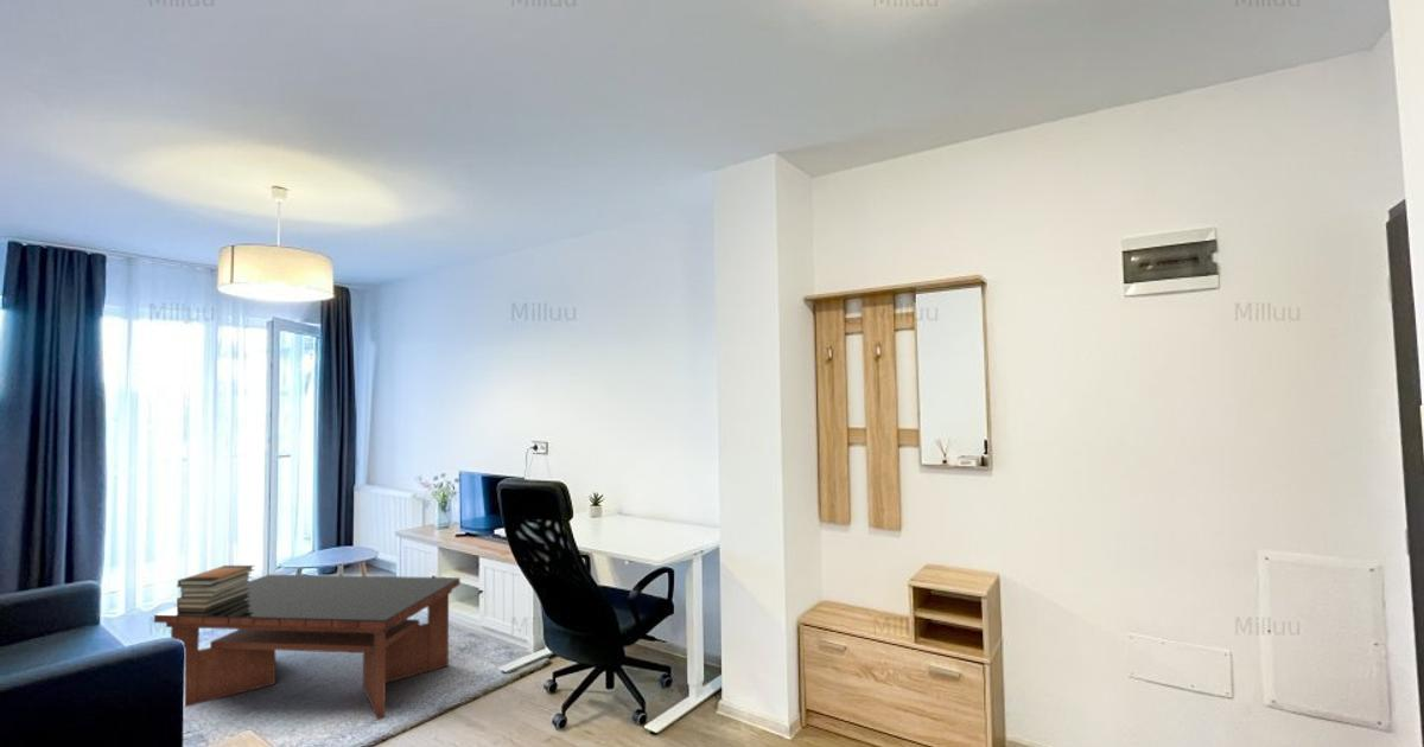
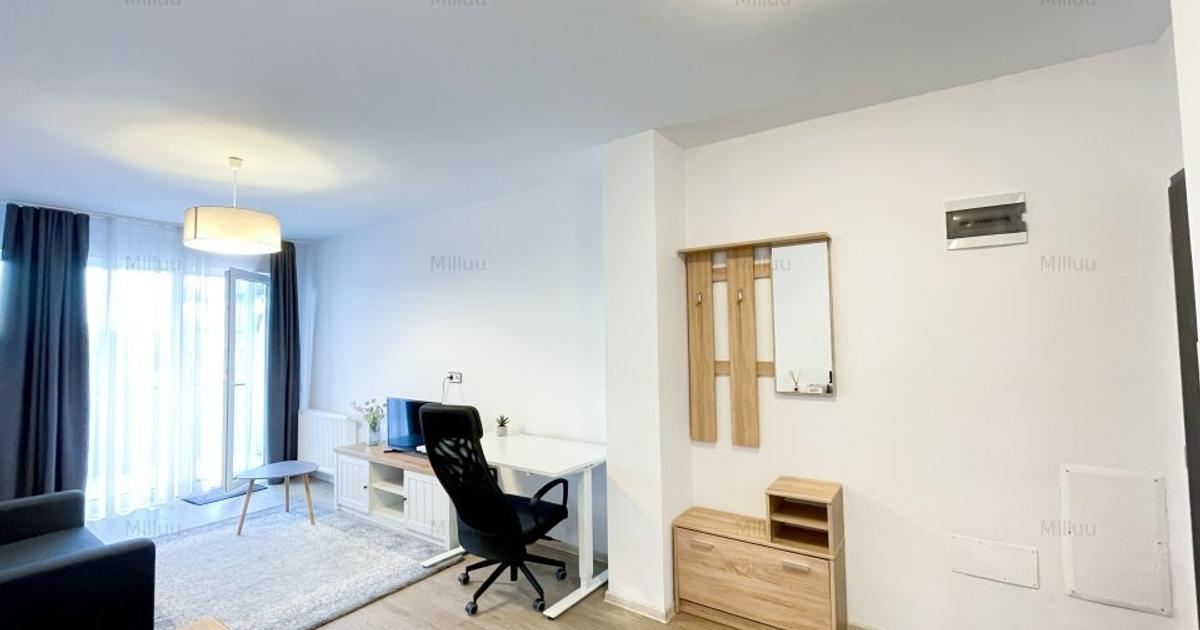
- book stack [176,564,255,608]
- coffee table [153,574,462,721]
